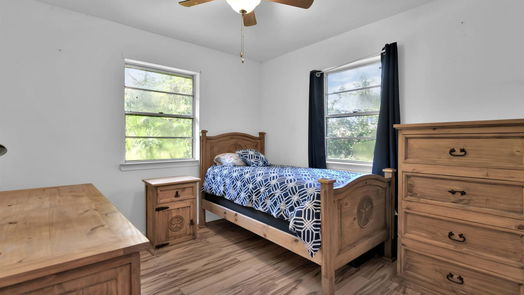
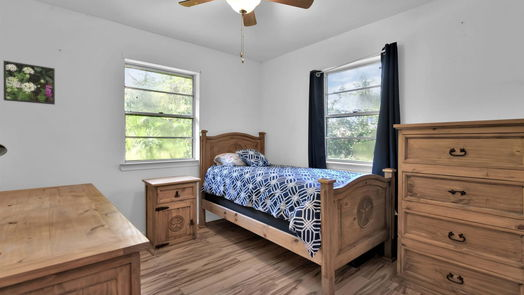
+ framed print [2,60,56,106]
